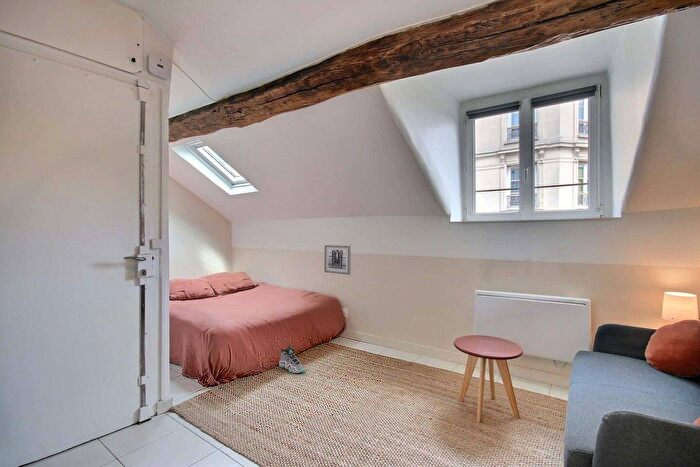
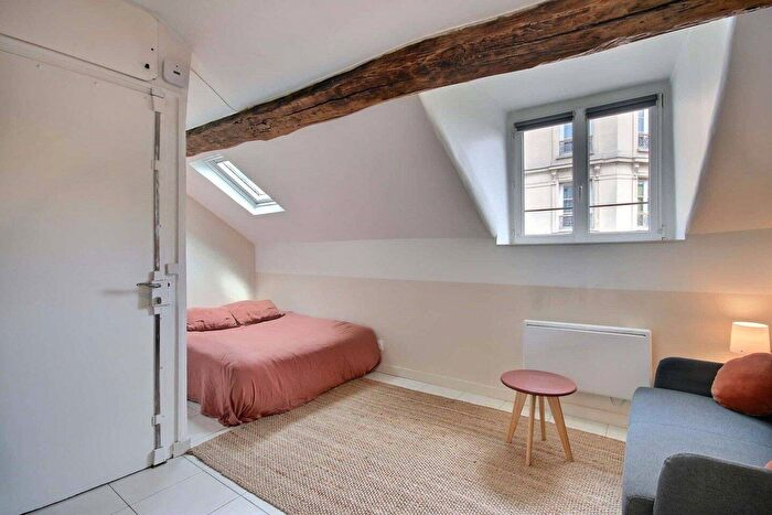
- sneaker [278,344,307,374]
- wall art [323,244,352,276]
